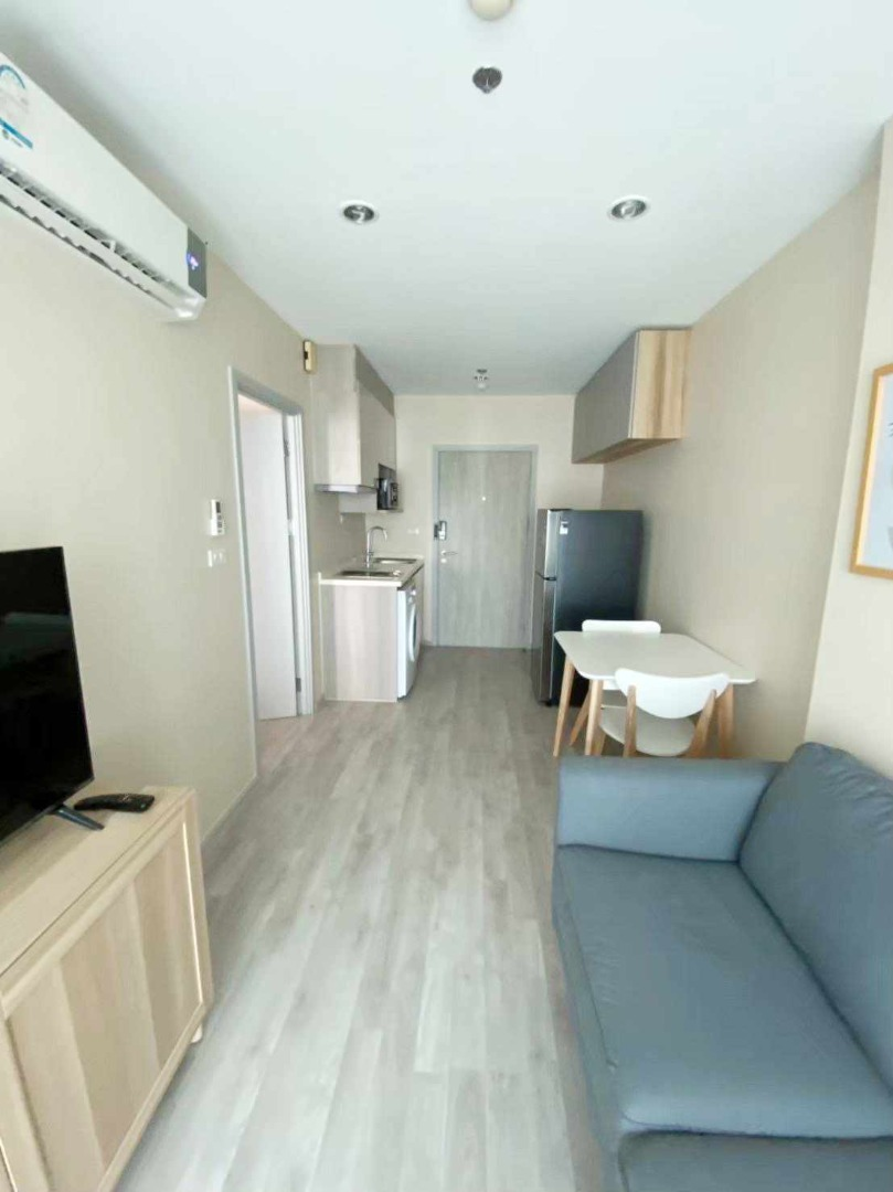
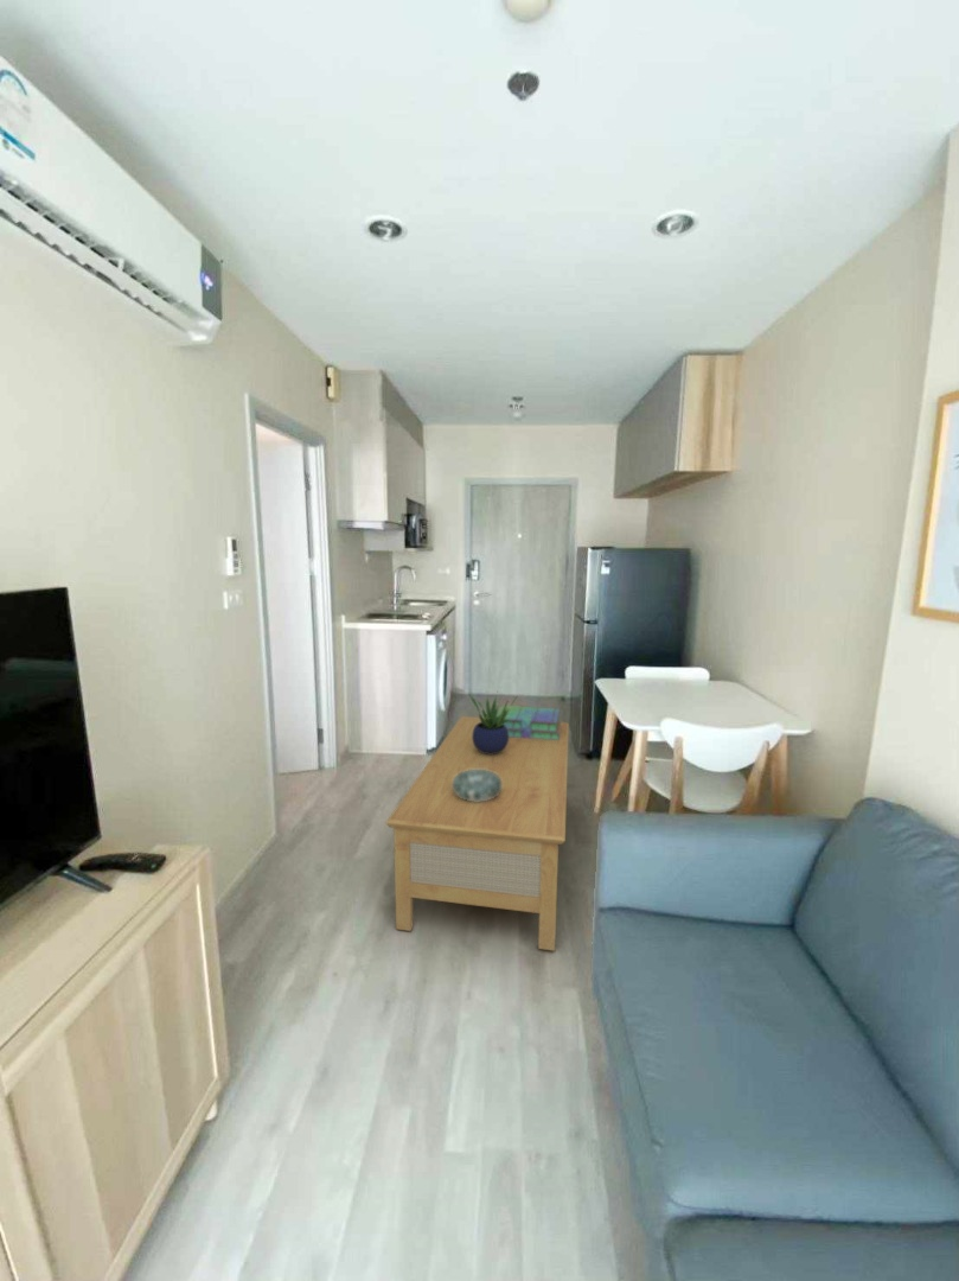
+ coffee table [384,715,570,952]
+ potted plant [467,692,518,754]
+ stack of books [497,705,562,740]
+ decorative bowl [453,770,501,802]
